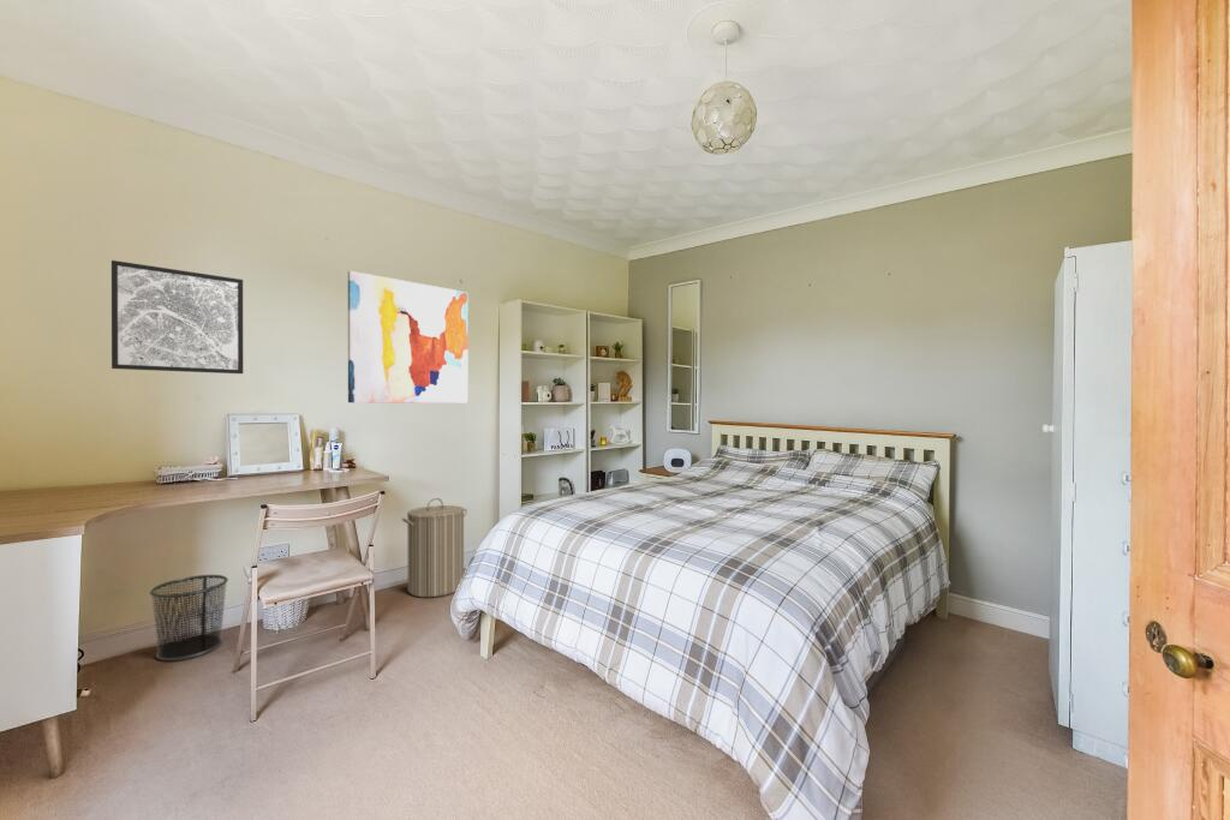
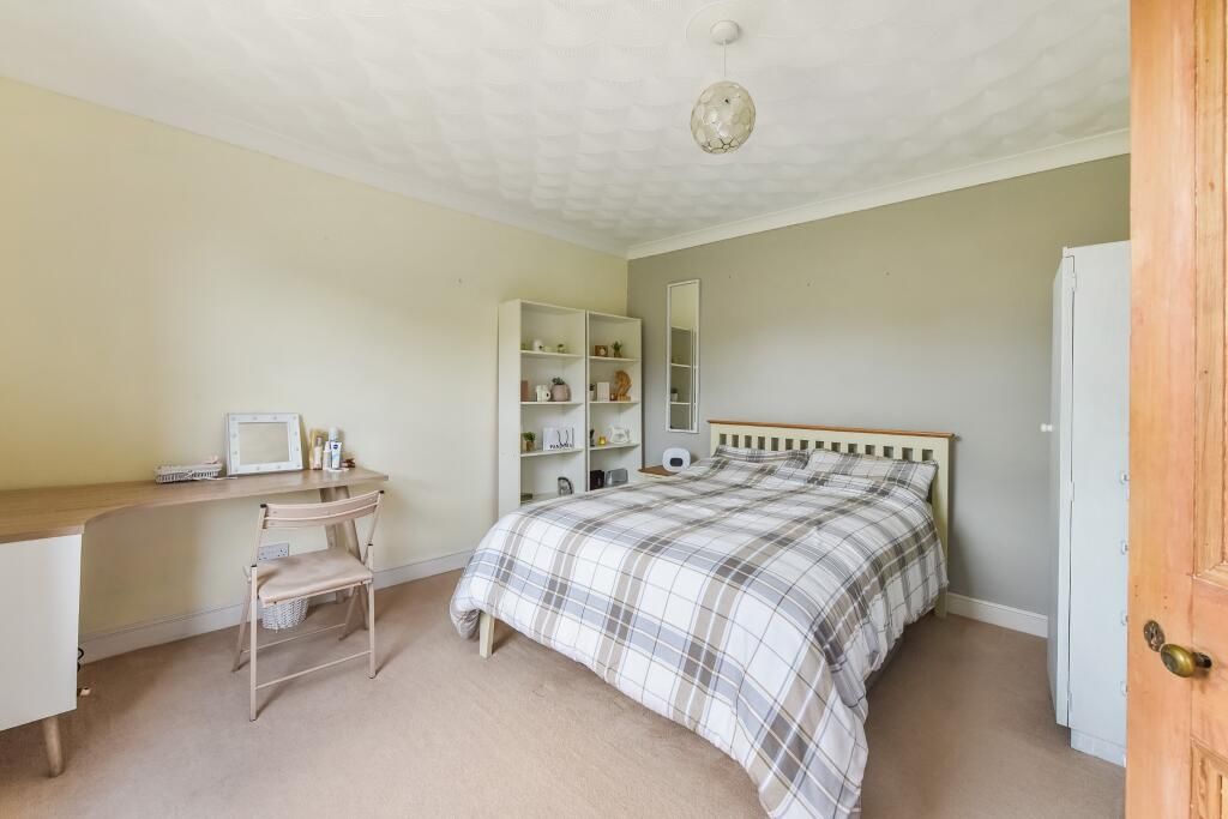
- laundry hamper [401,497,468,598]
- waste bin [148,574,229,662]
- wall art [347,270,470,405]
- wall art [111,259,244,375]
